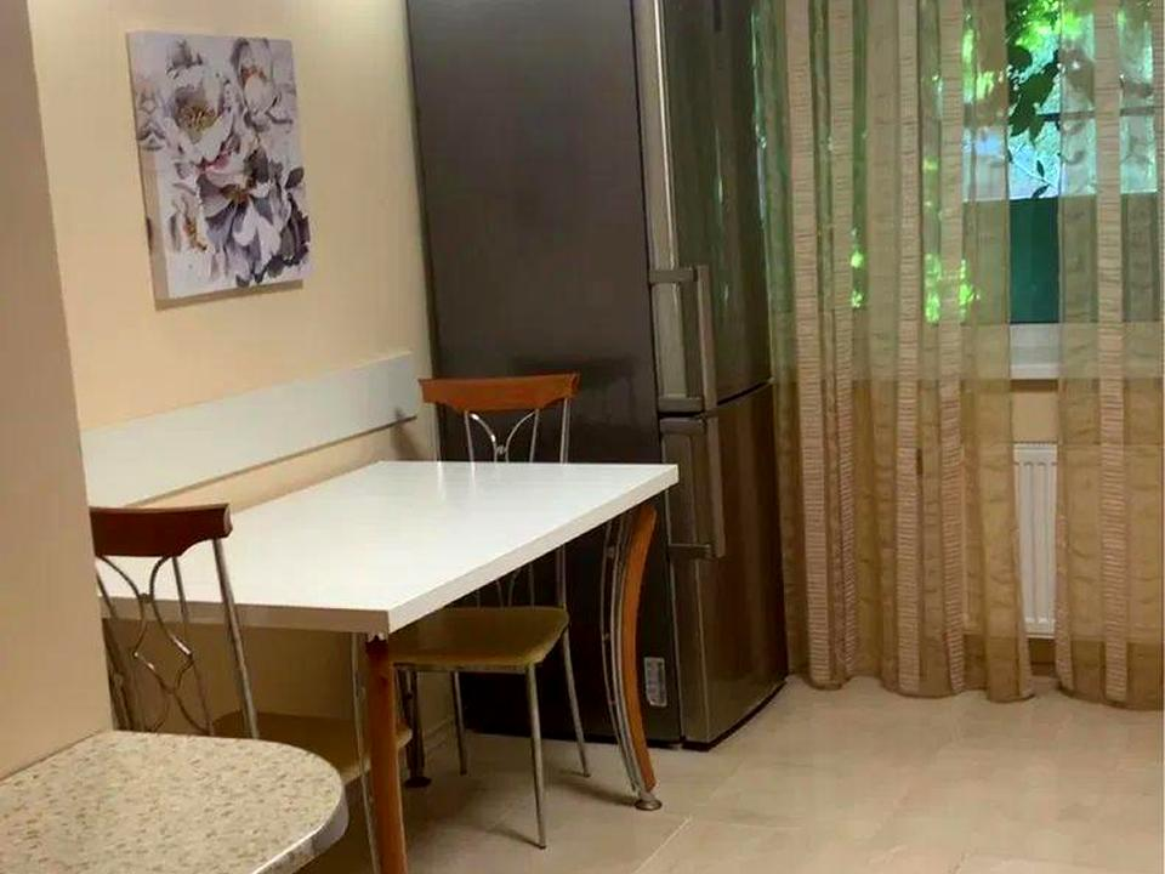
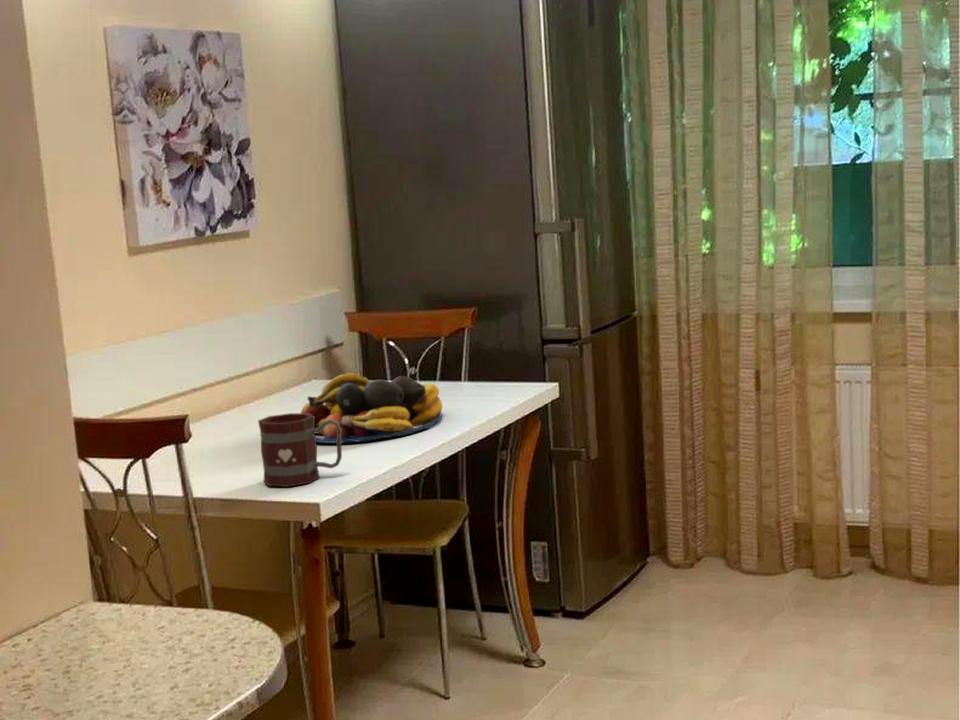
+ mug [257,412,343,488]
+ fruit bowl [300,372,443,444]
